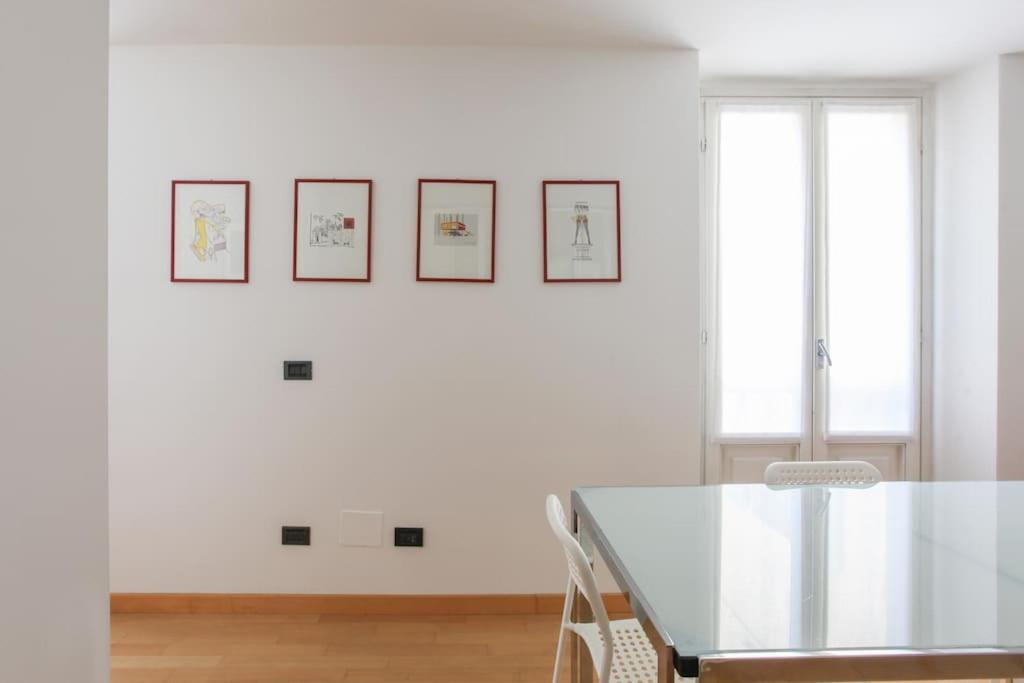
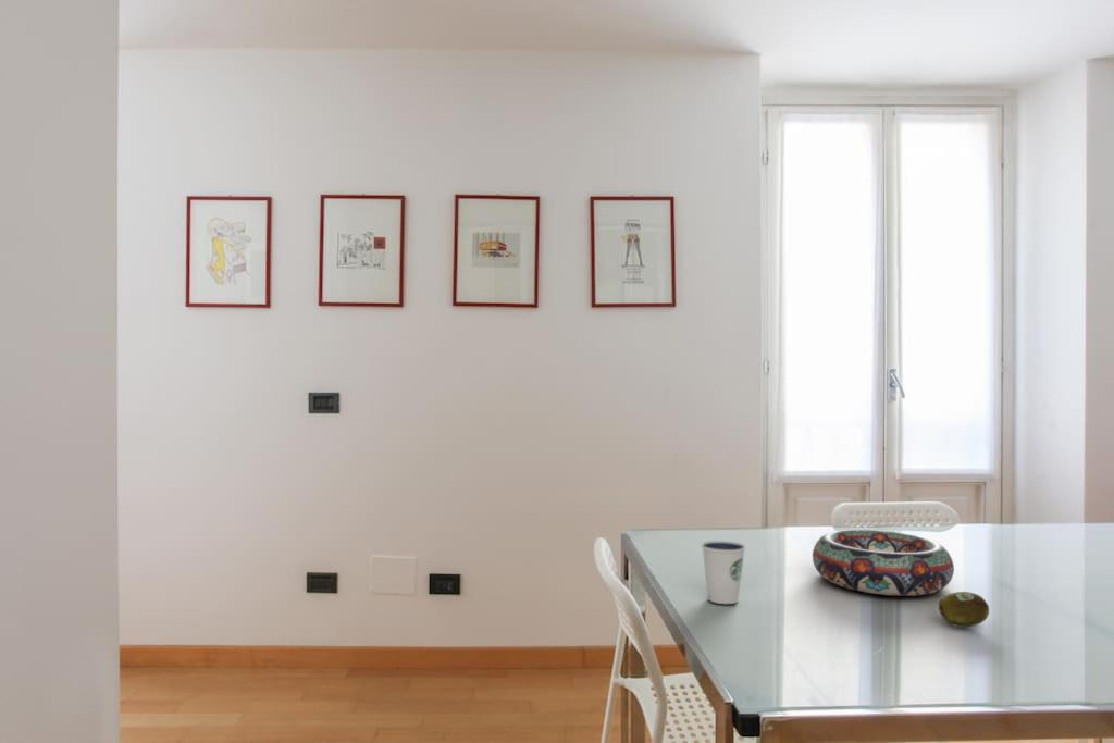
+ decorative bowl [812,529,955,597]
+ dixie cup [701,540,746,605]
+ fruit [937,591,990,628]
